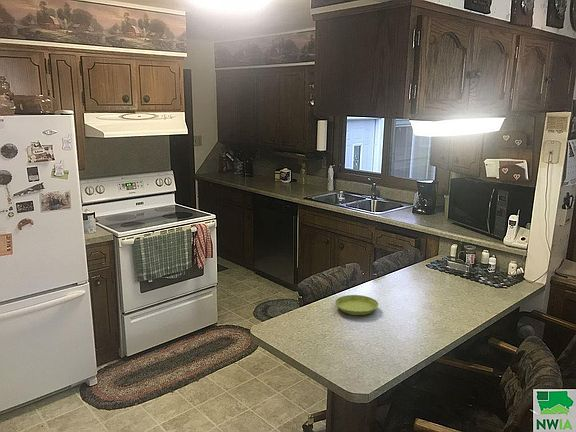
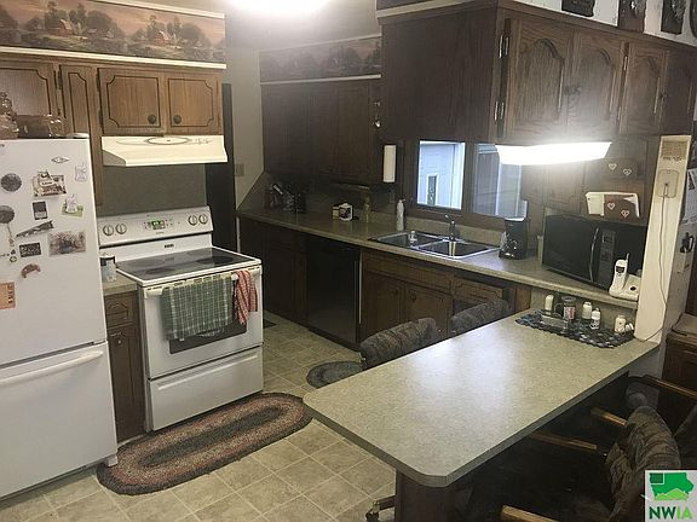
- saucer [334,294,379,316]
